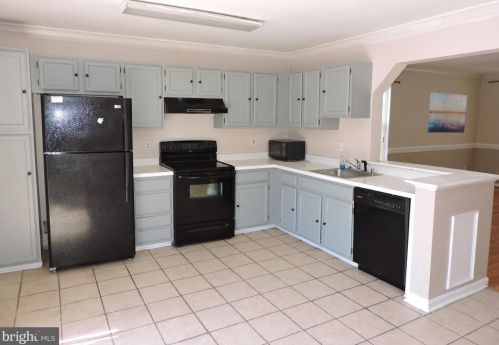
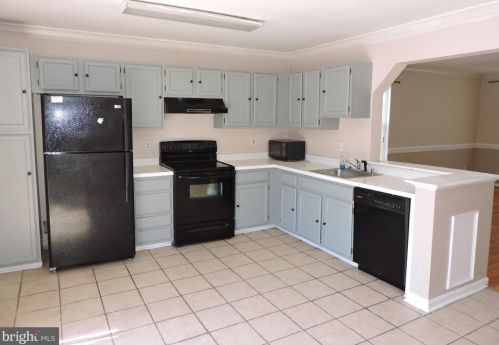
- wall art [427,91,468,134]
